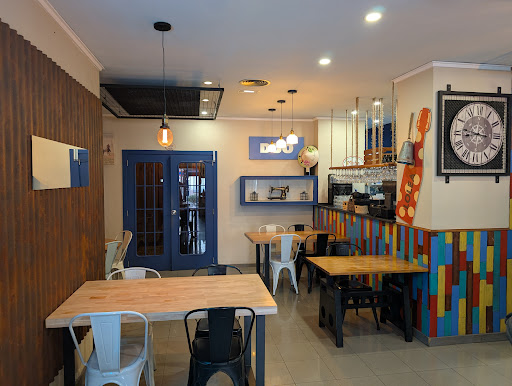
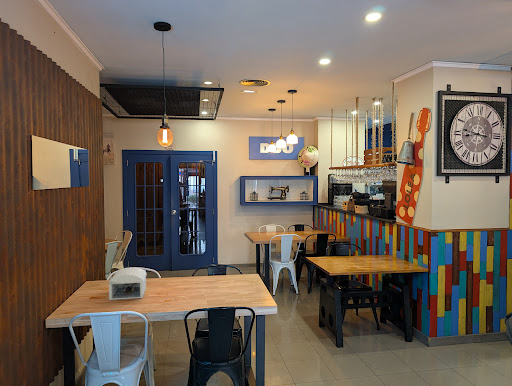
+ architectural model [107,266,148,301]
